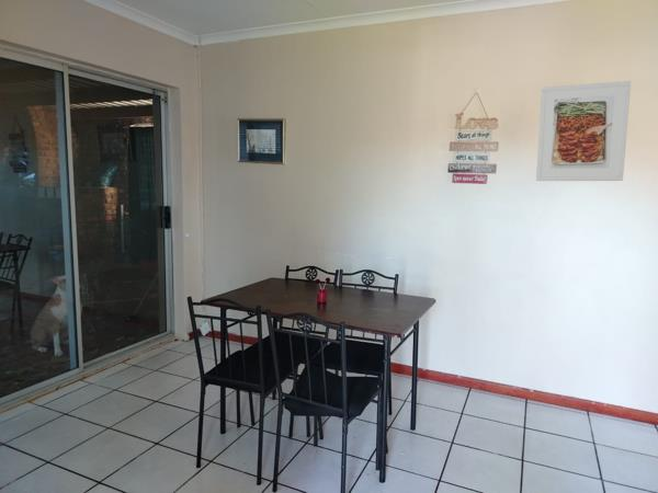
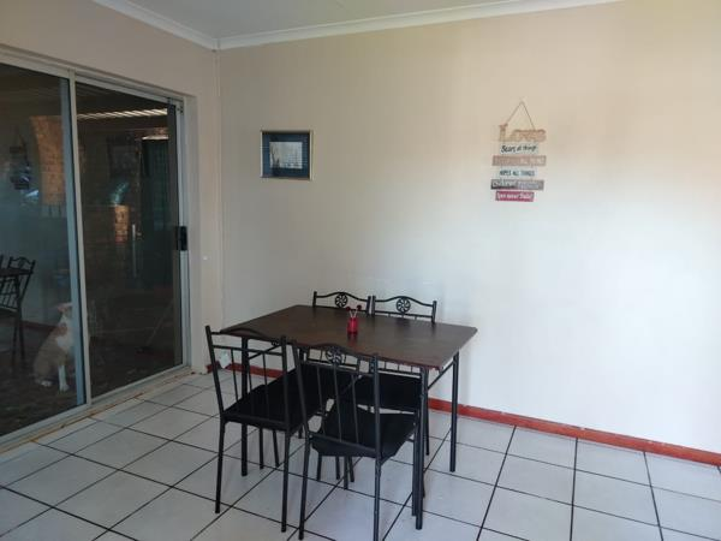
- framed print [535,80,632,182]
